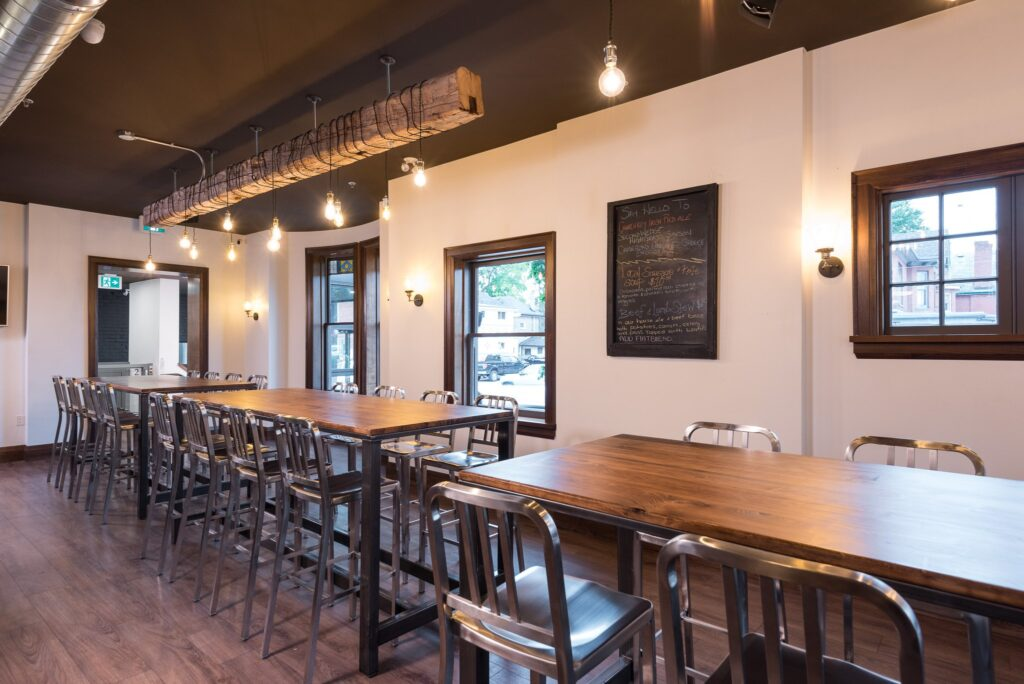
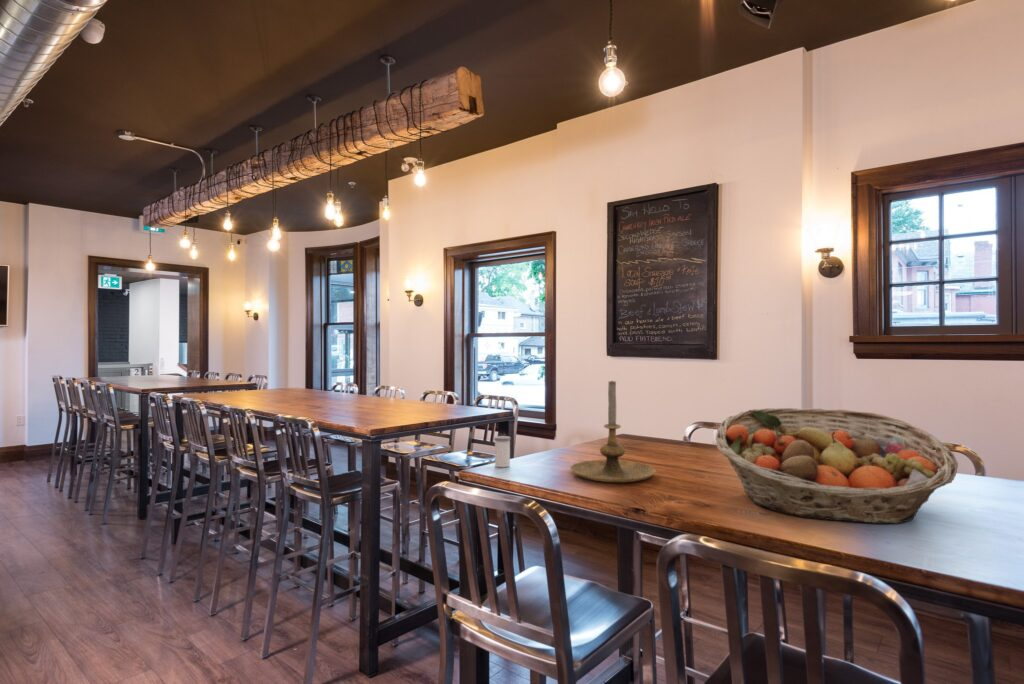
+ fruit basket [715,407,959,525]
+ candle holder [570,380,657,483]
+ salt shaker [493,435,512,468]
